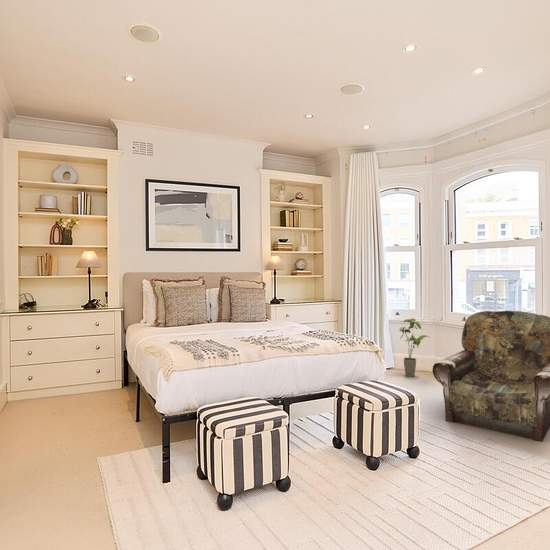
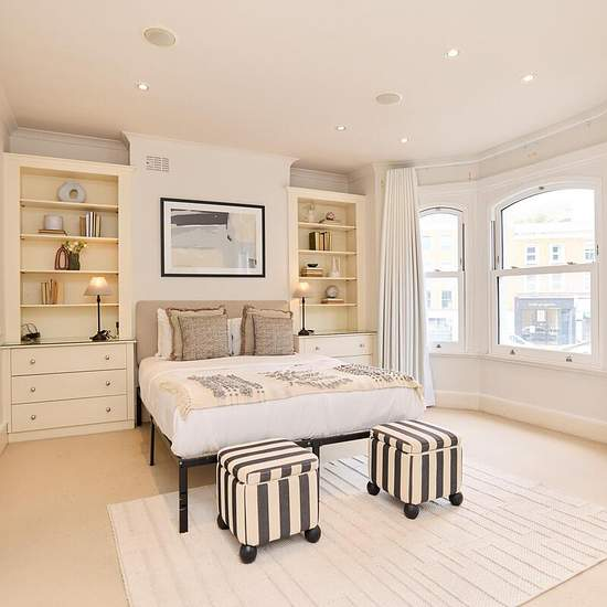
- armchair [432,310,550,442]
- house plant [398,317,430,378]
